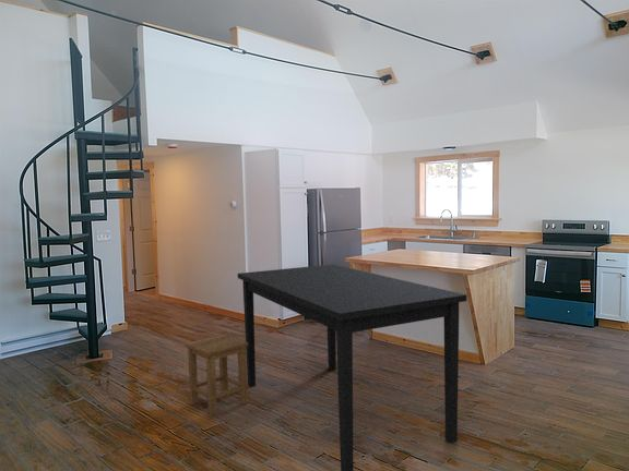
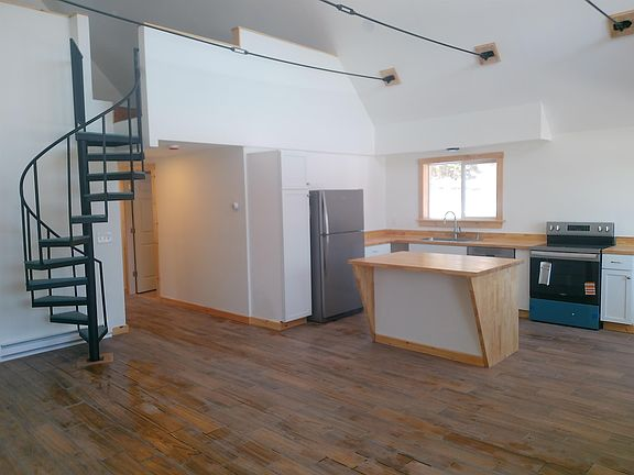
- dining table [237,264,467,471]
- stool [183,334,249,418]
